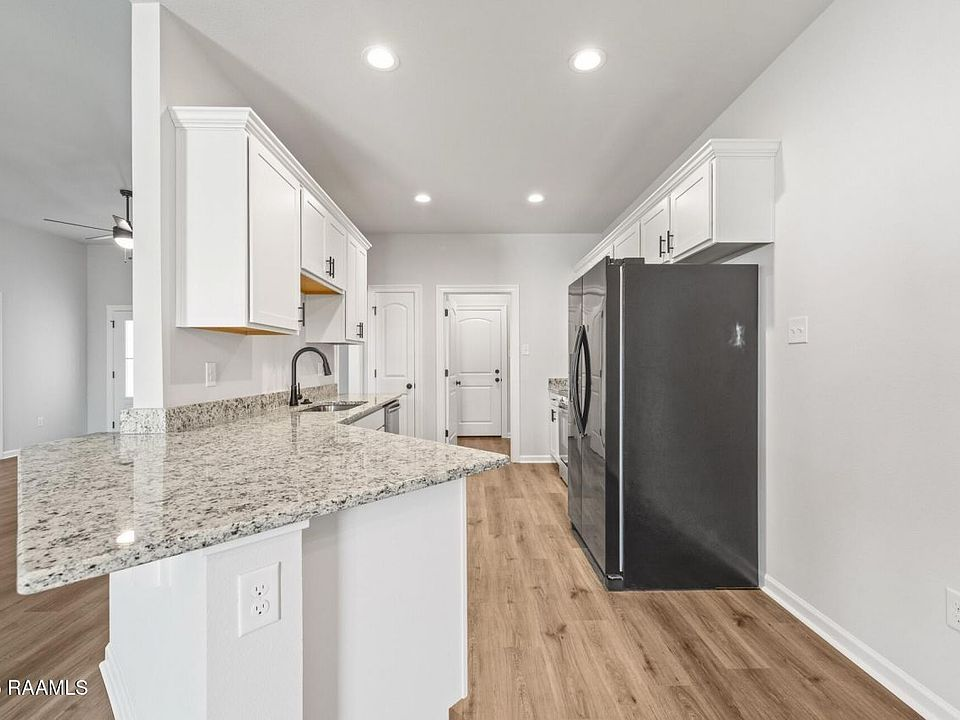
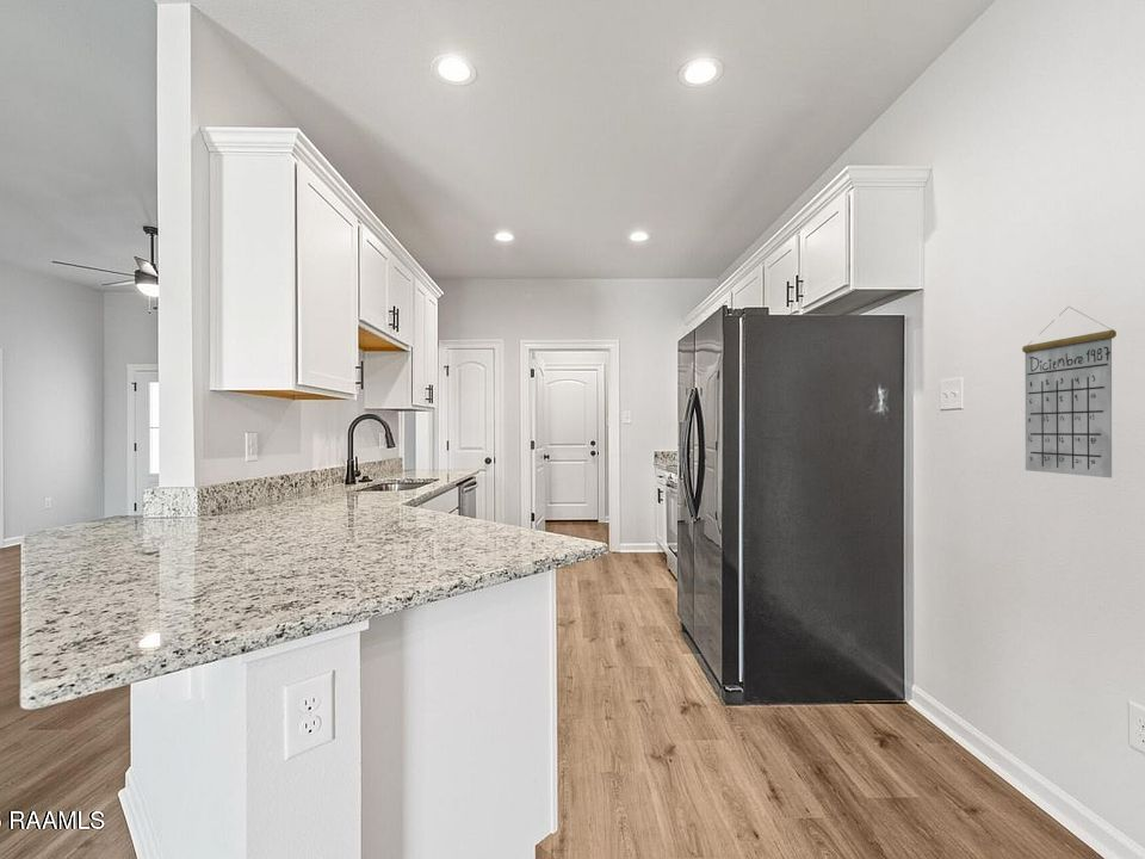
+ calendar [1021,305,1118,478]
